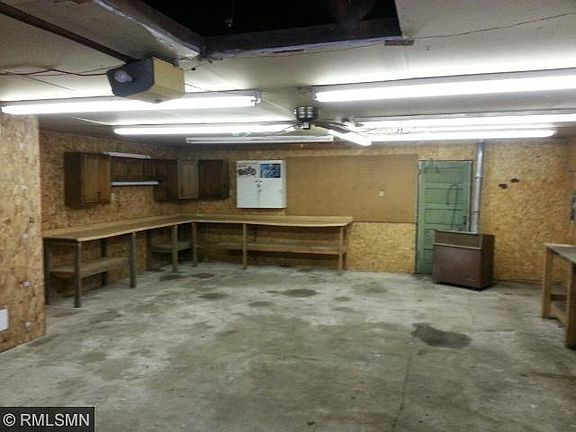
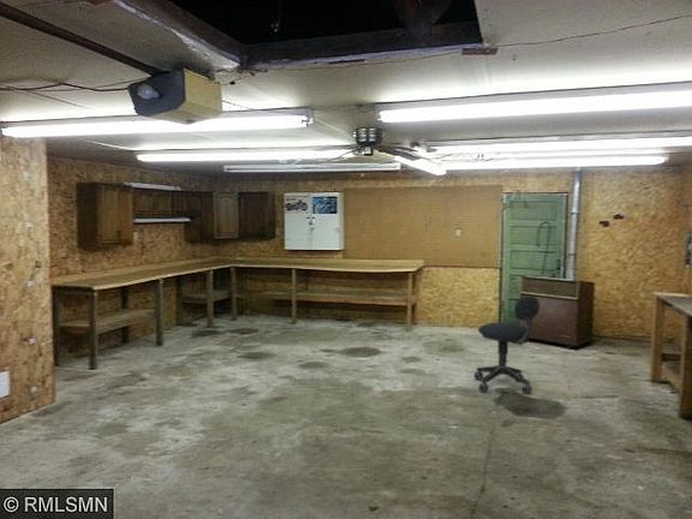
+ office chair [473,296,541,395]
